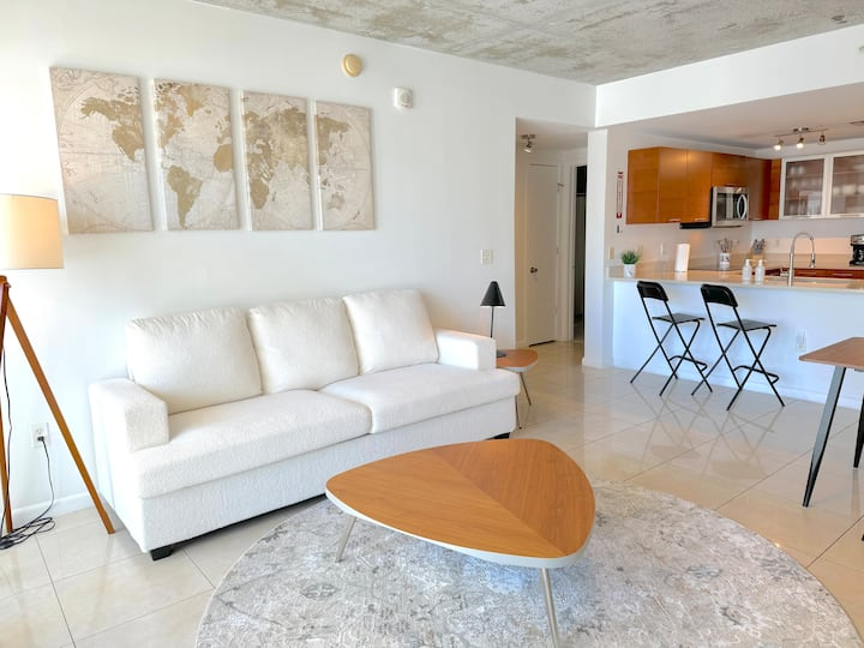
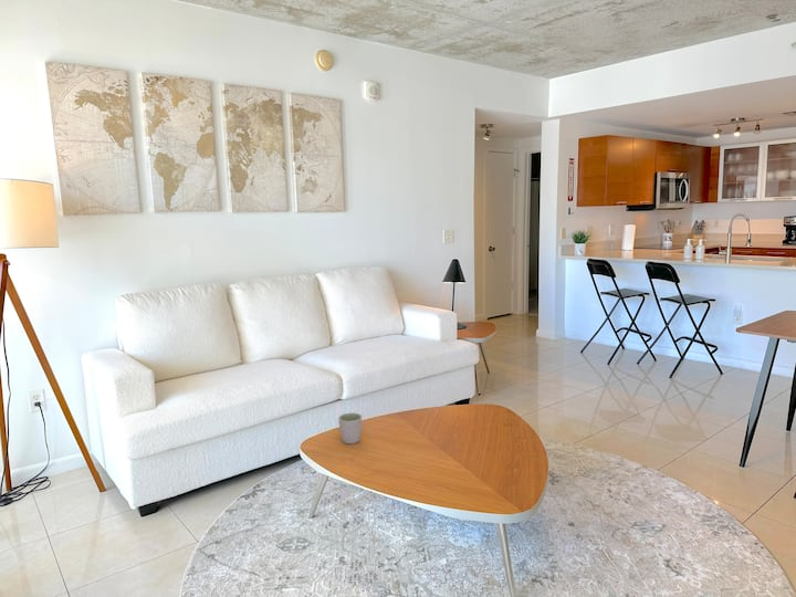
+ mug [337,412,363,444]
